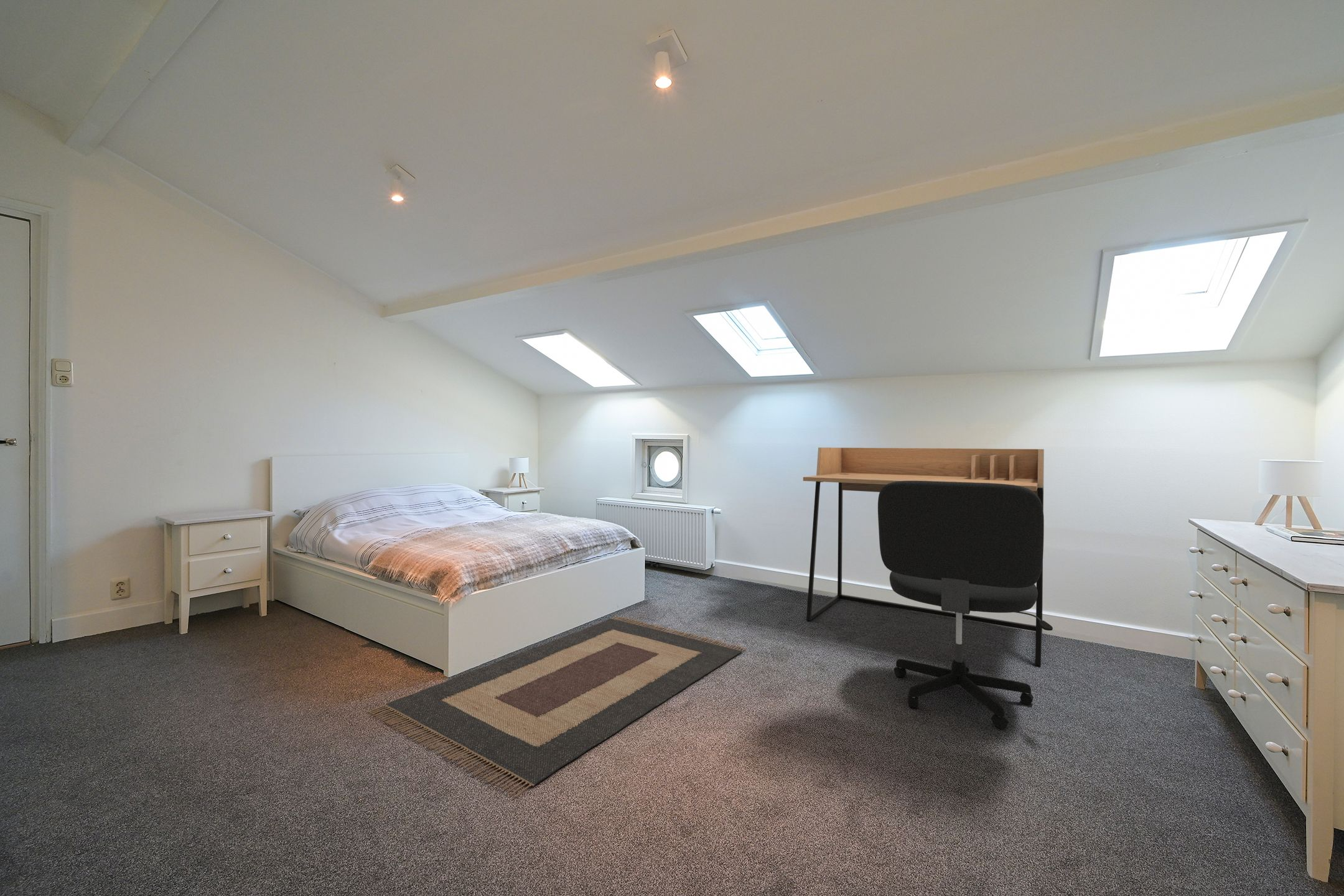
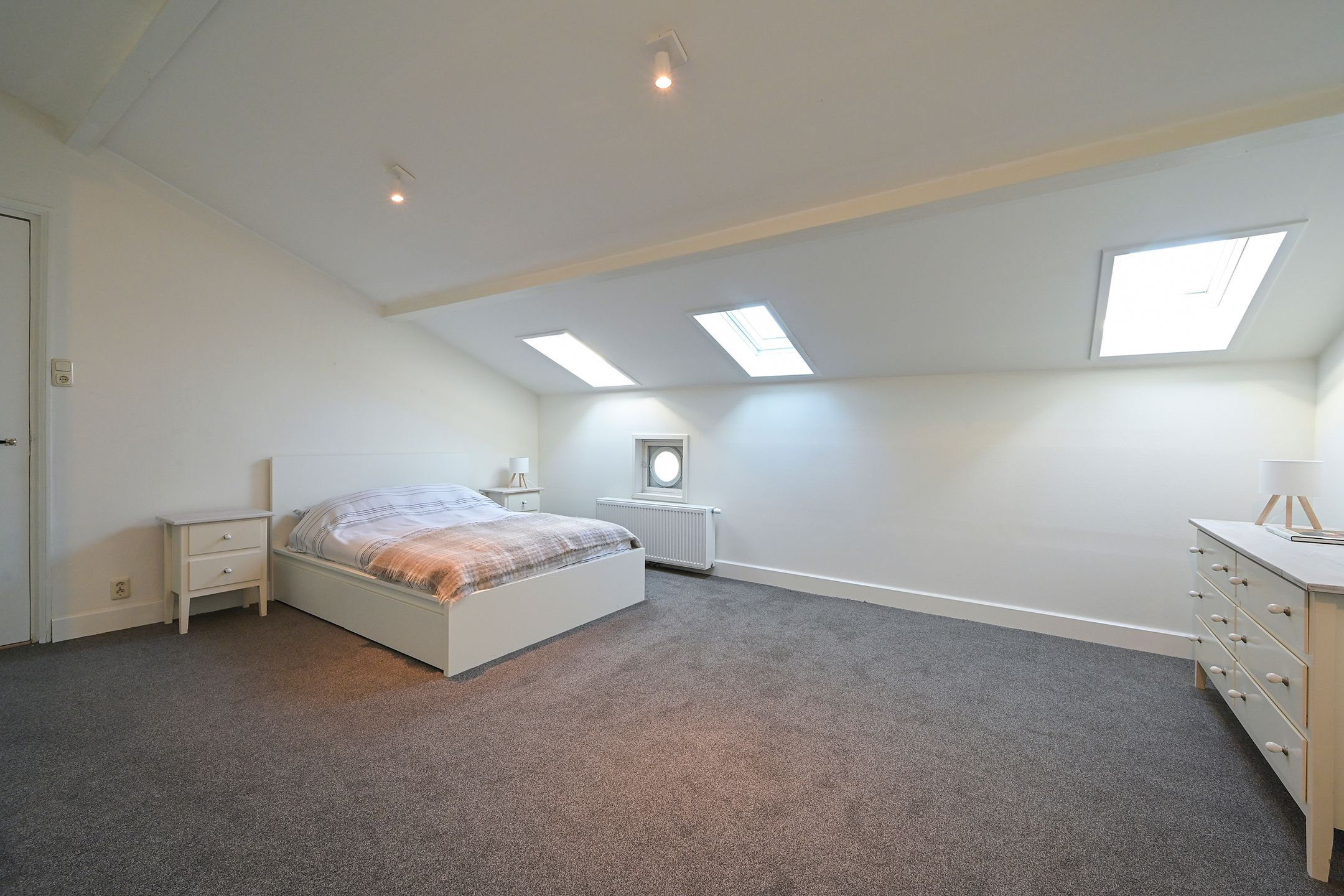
- rug [368,615,747,798]
- office chair [877,480,1053,730]
- desk [803,447,1045,666]
